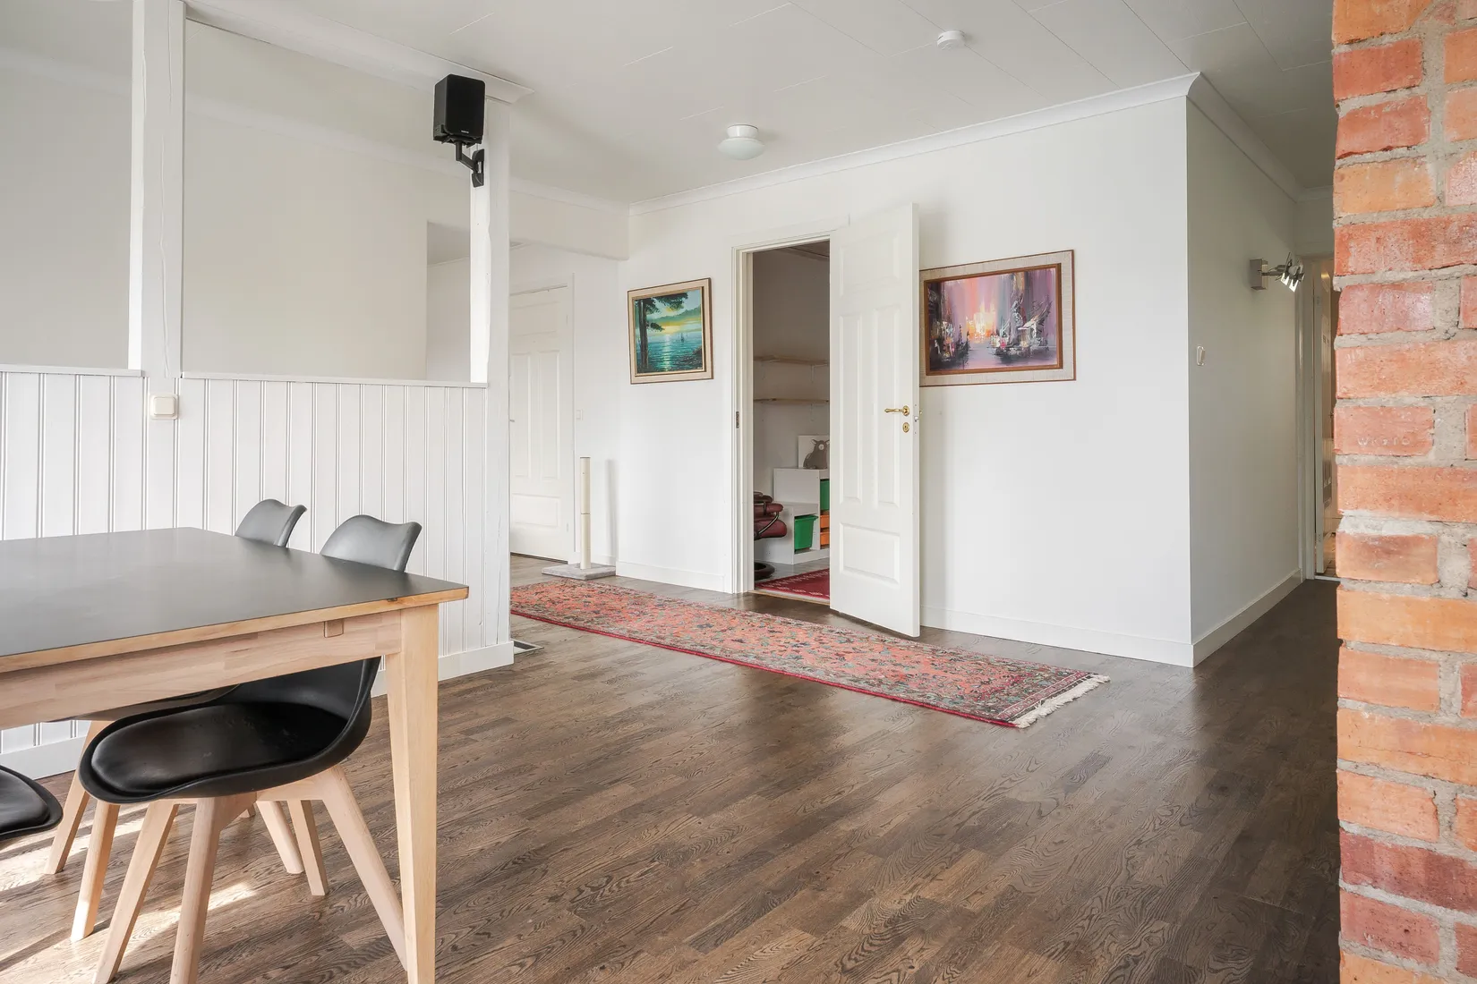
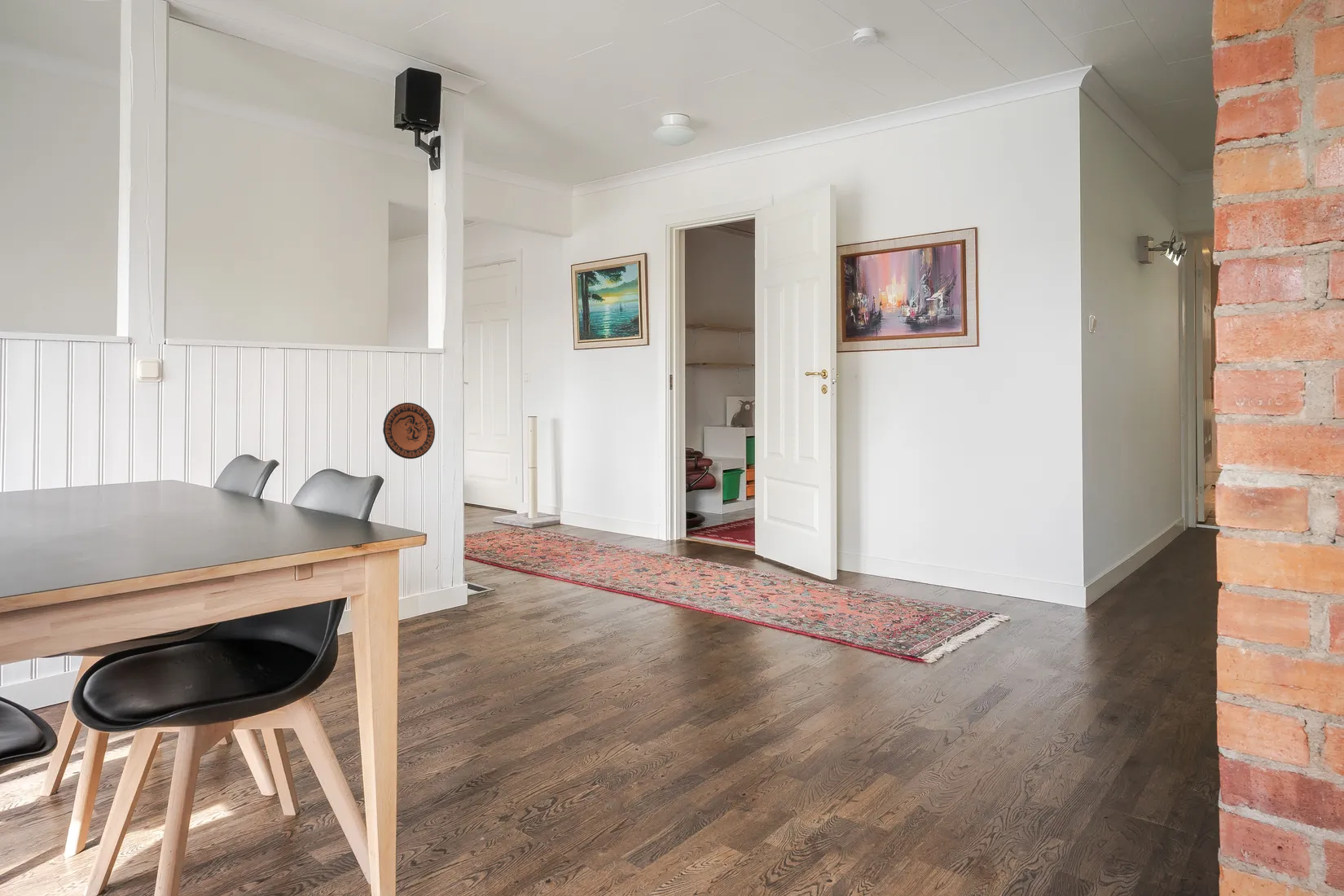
+ decorative plate [382,402,436,459]
